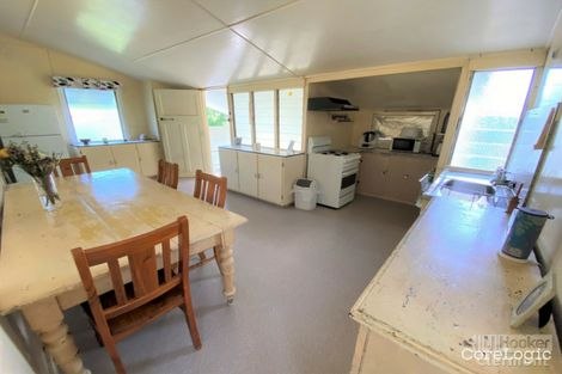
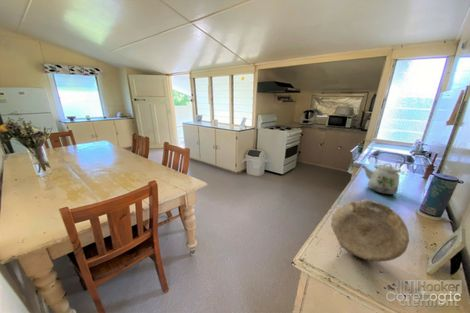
+ bowl [330,199,410,262]
+ kettle [360,151,407,195]
